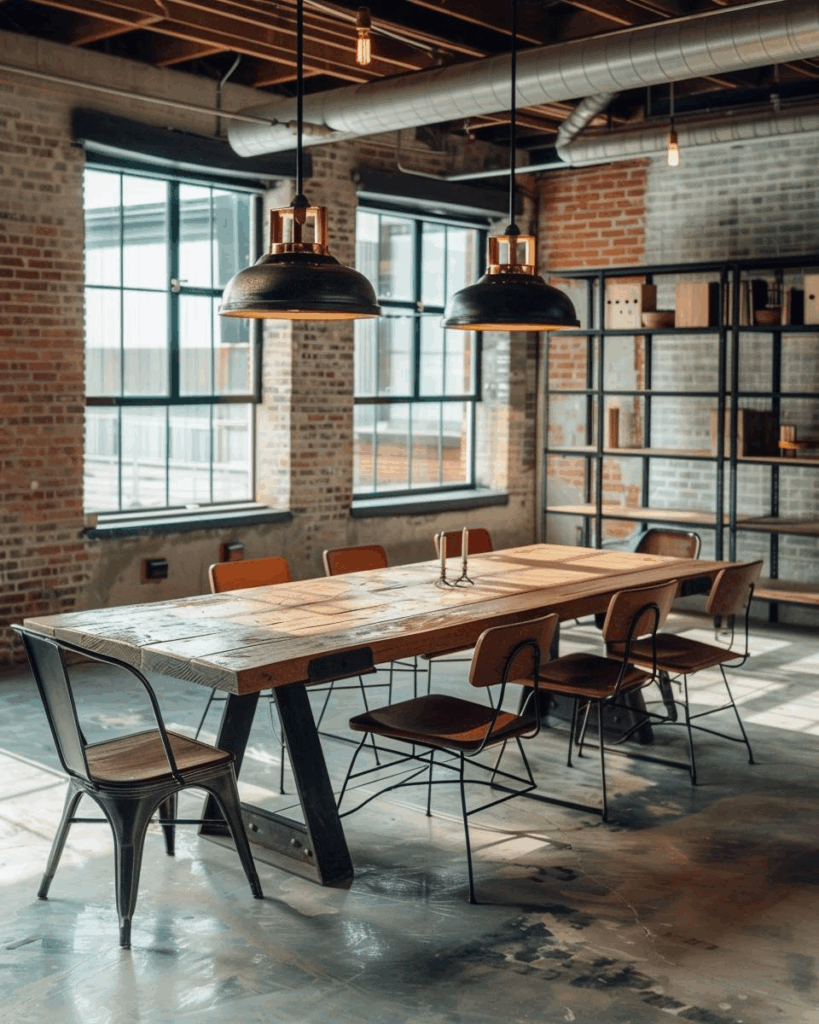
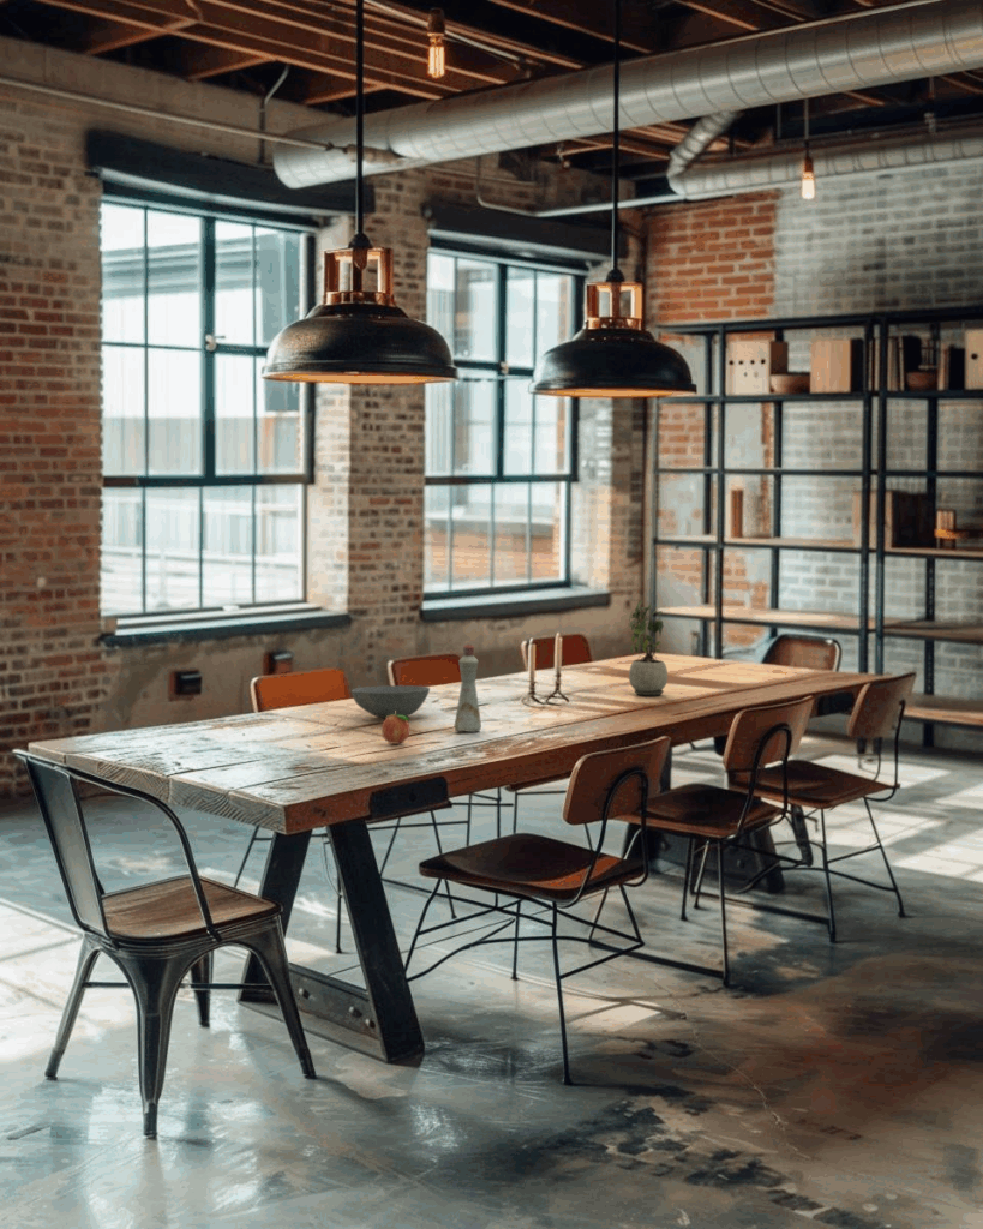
+ bowl [350,684,431,719]
+ fruit [380,711,410,745]
+ bottle [454,642,482,733]
+ potted plant [628,600,669,696]
